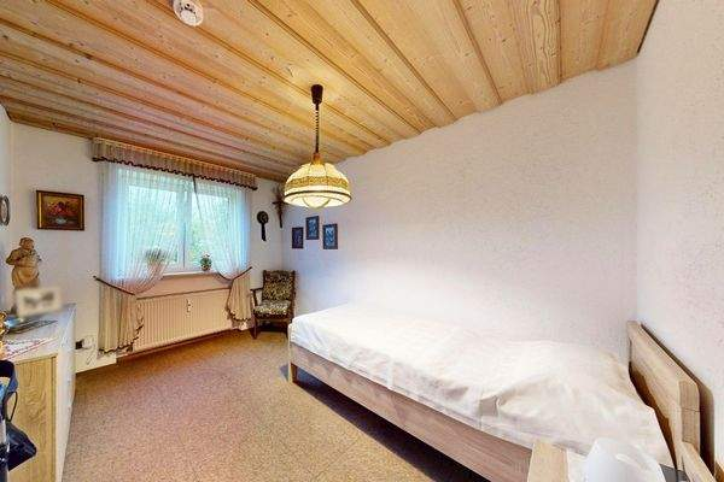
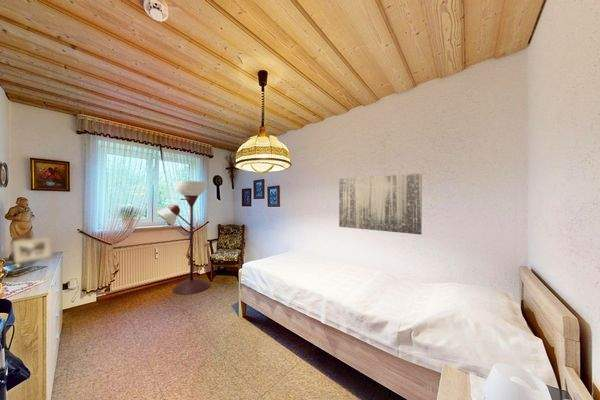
+ floor lamp [155,180,211,296]
+ wall art [338,173,423,236]
